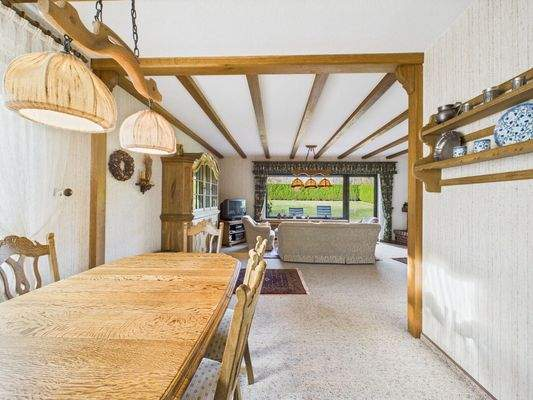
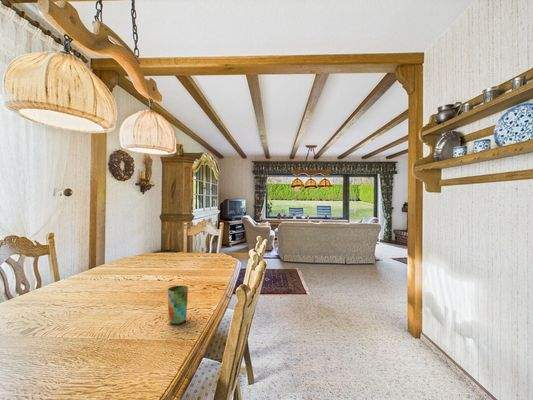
+ cup [167,285,189,325]
